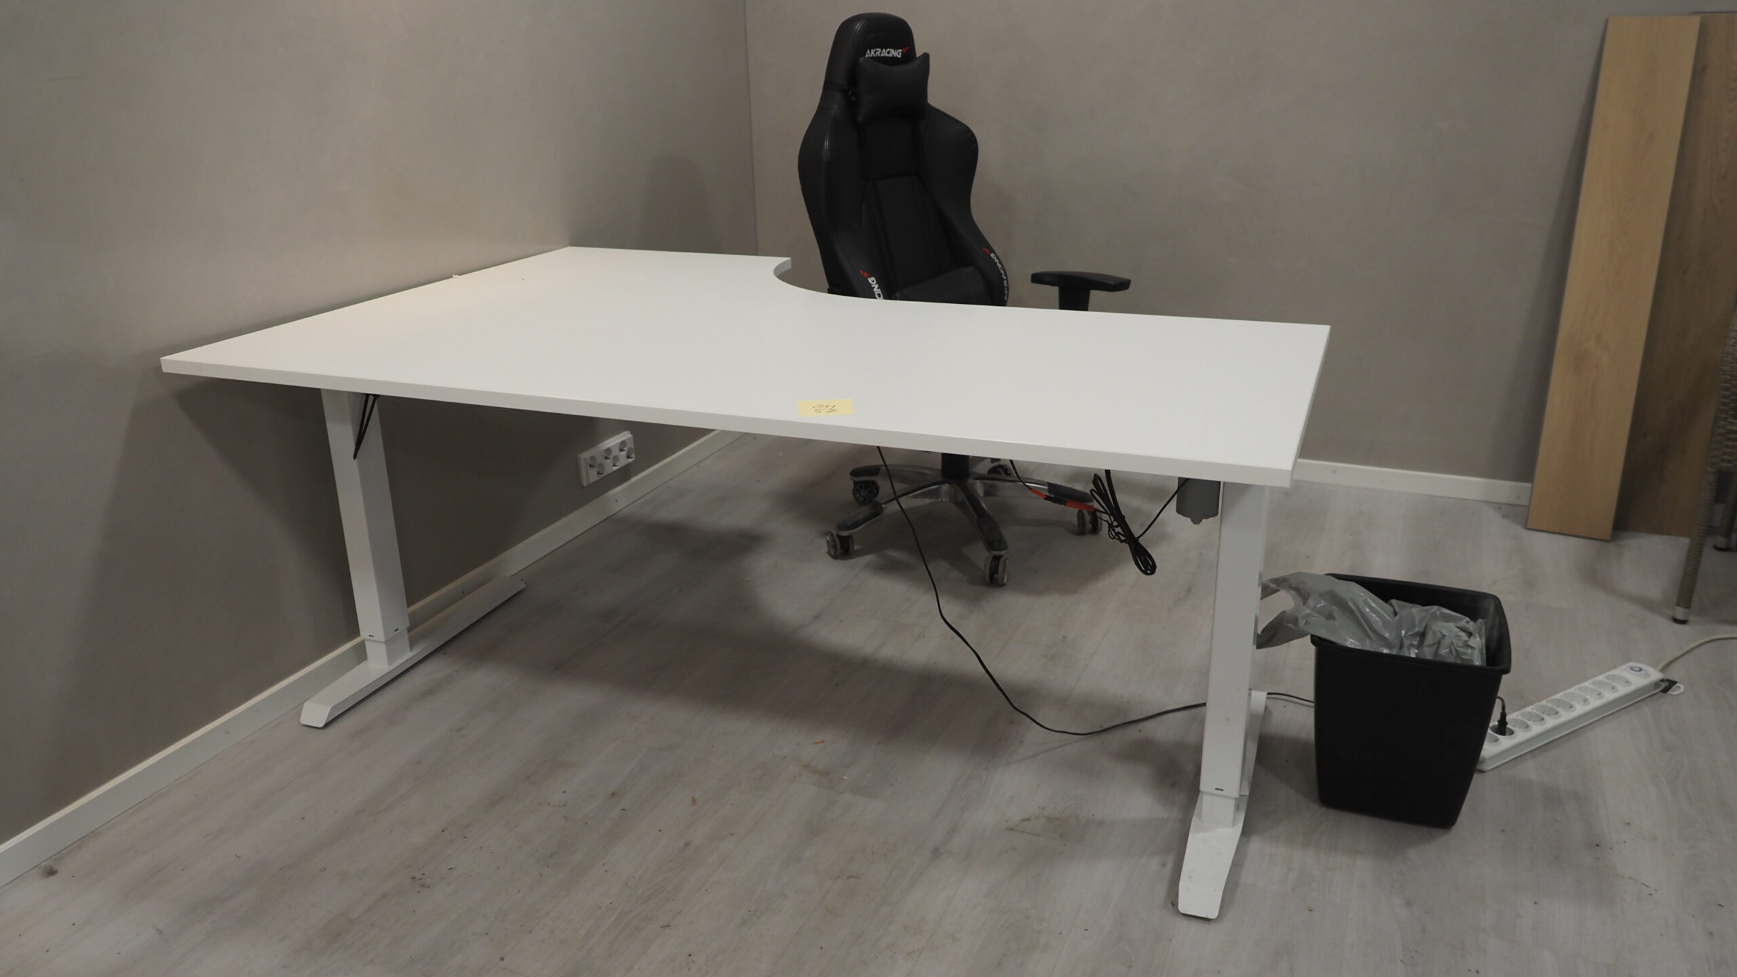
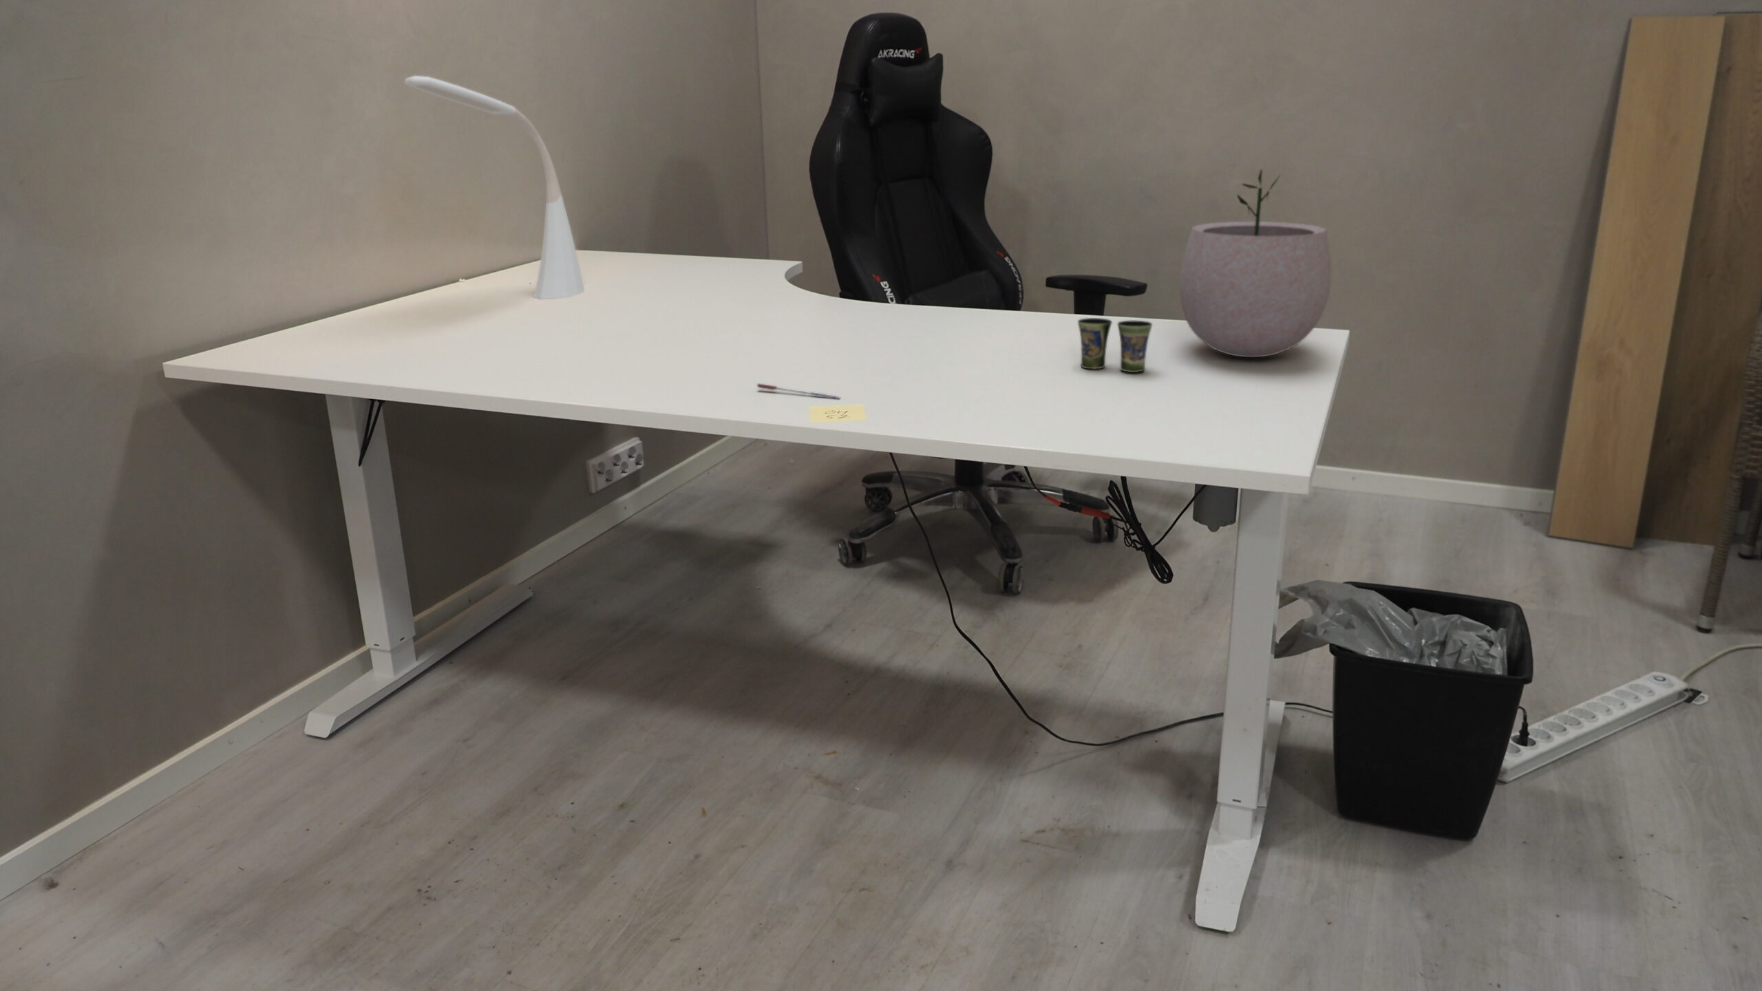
+ pen [756,382,841,399]
+ plant pot [1179,168,1332,358]
+ cup [1077,317,1153,373]
+ desk lamp [404,75,585,300]
